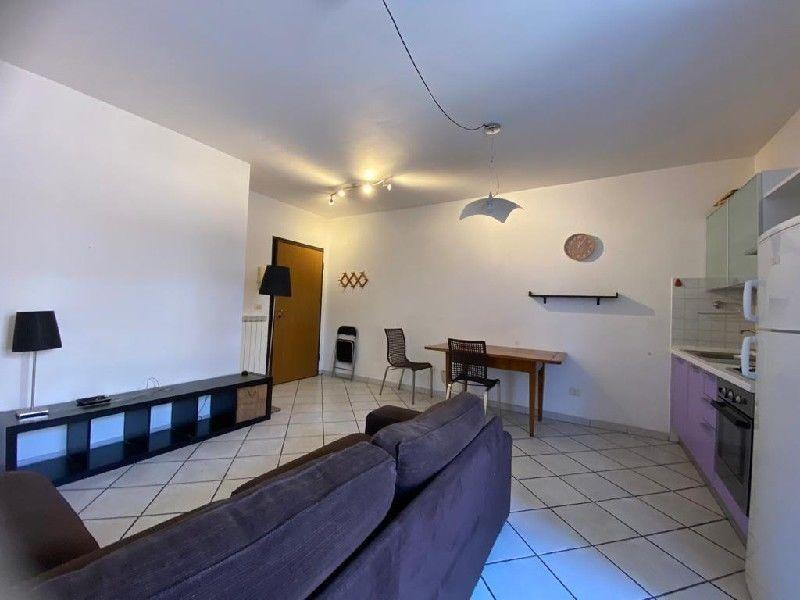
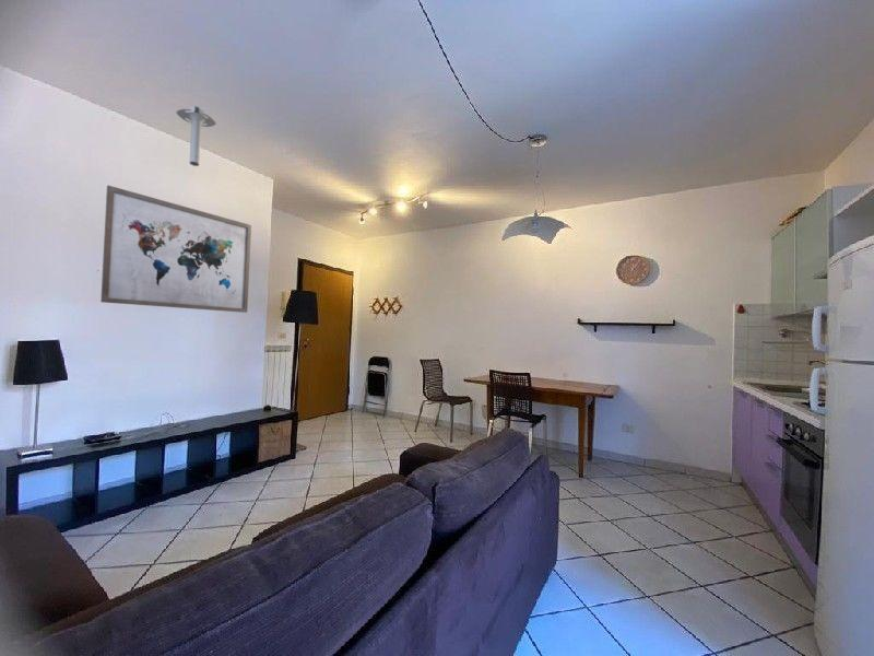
+ wall art [99,185,252,314]
+ ceiling light [175,105,217,167]
